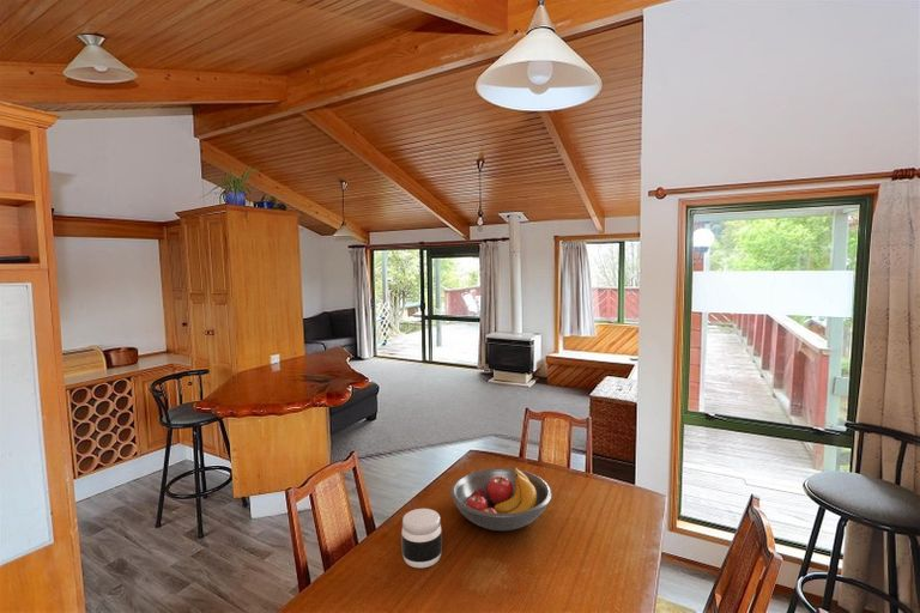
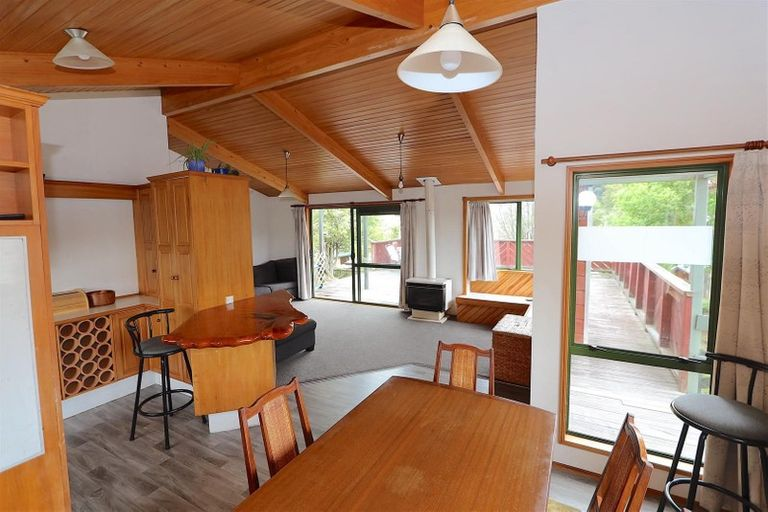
- jar [400,508,443,569]
- fruit bowl [449,466,553,532]
